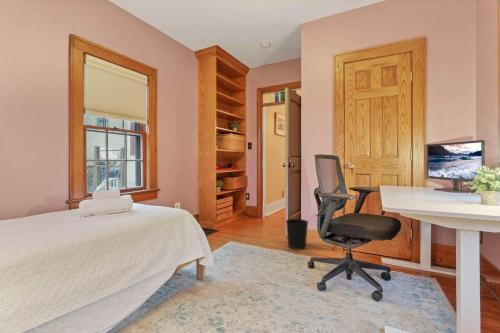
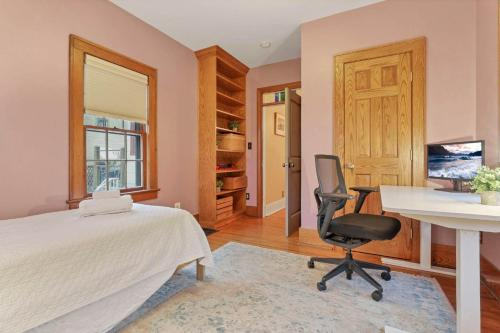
- wastebasket [285,218,309,251]
